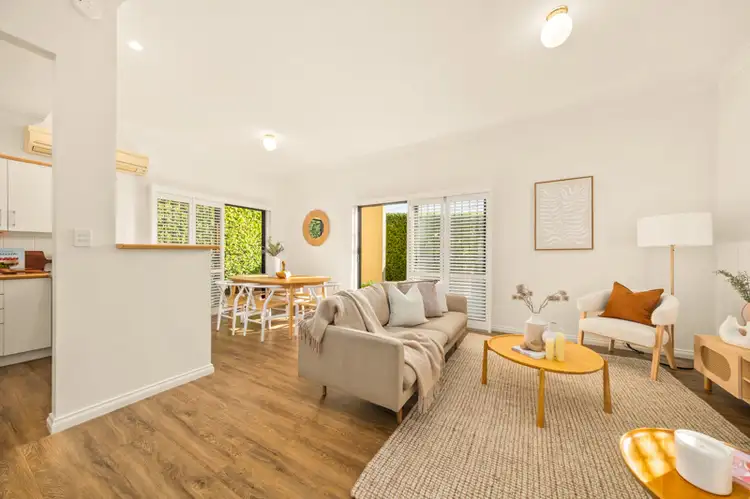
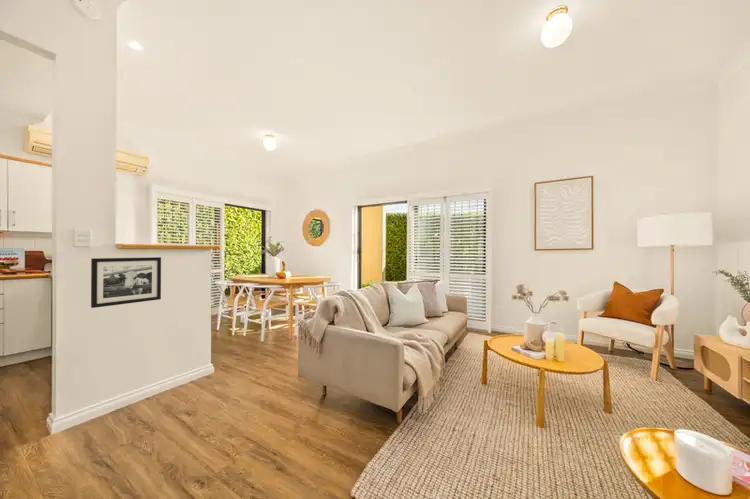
+ picture frame [90,256,162,309]
